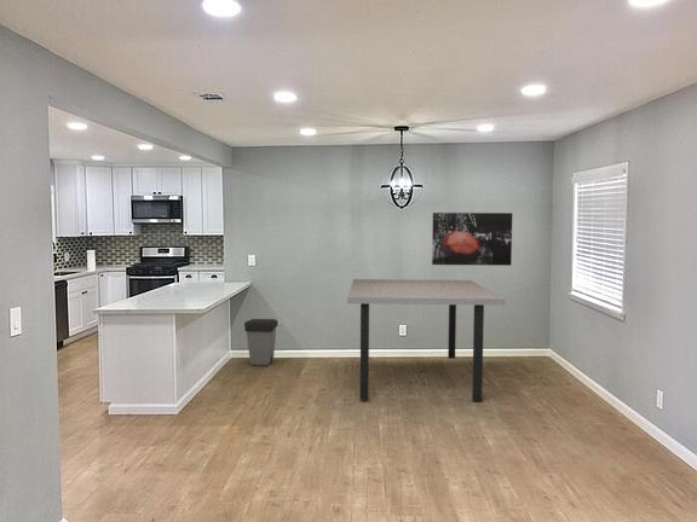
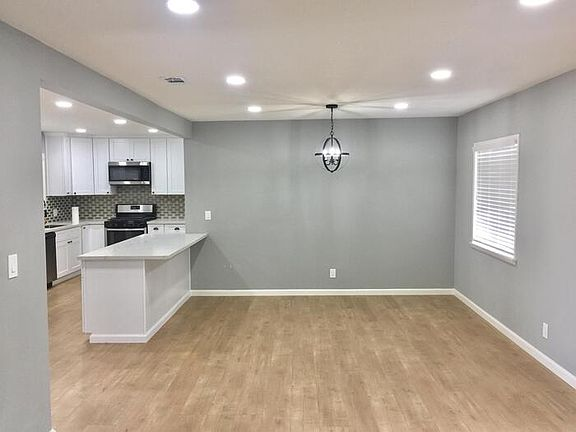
- wall art [431,211,513,267]
- trash can [243,318,280,366]
- dining table [346,278,507,402]
